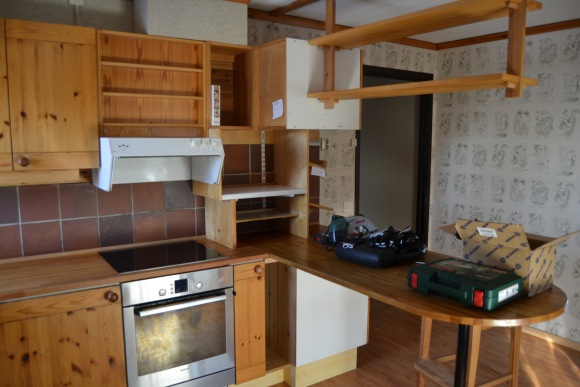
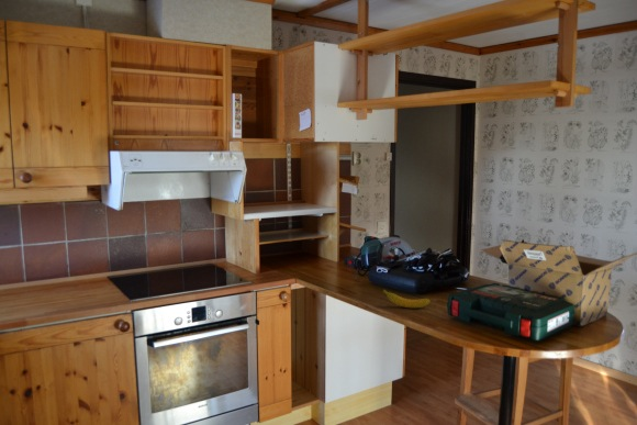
+ banana [381,289,432,309]
